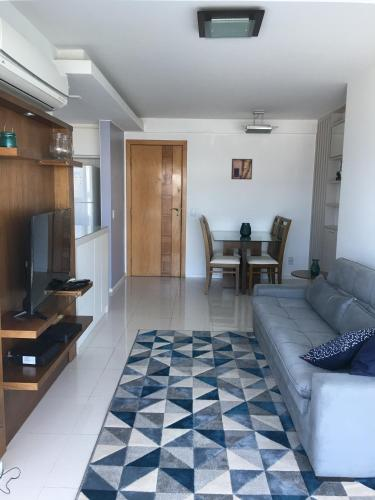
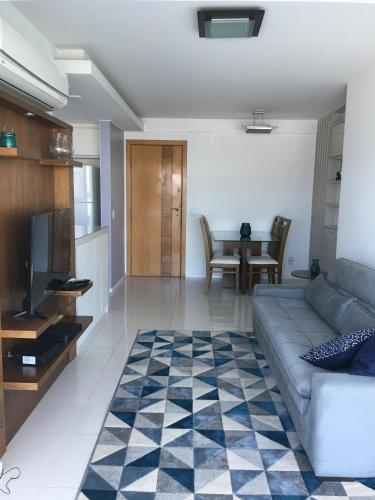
- wall art [230,158,253,181]
